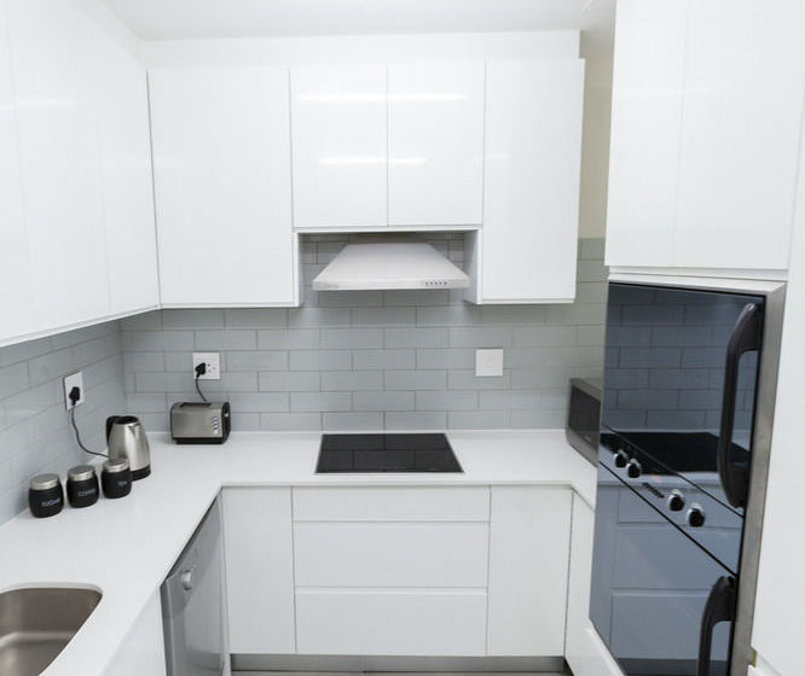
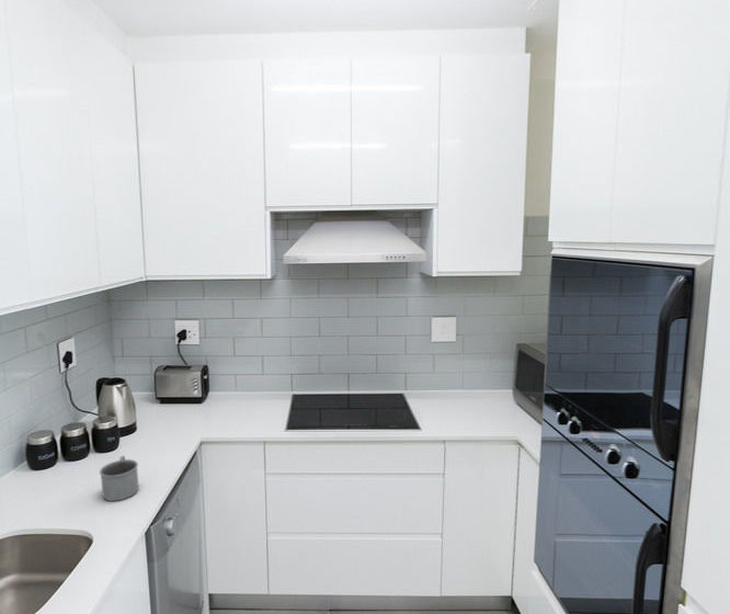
+ mug [99,455,139,502]
